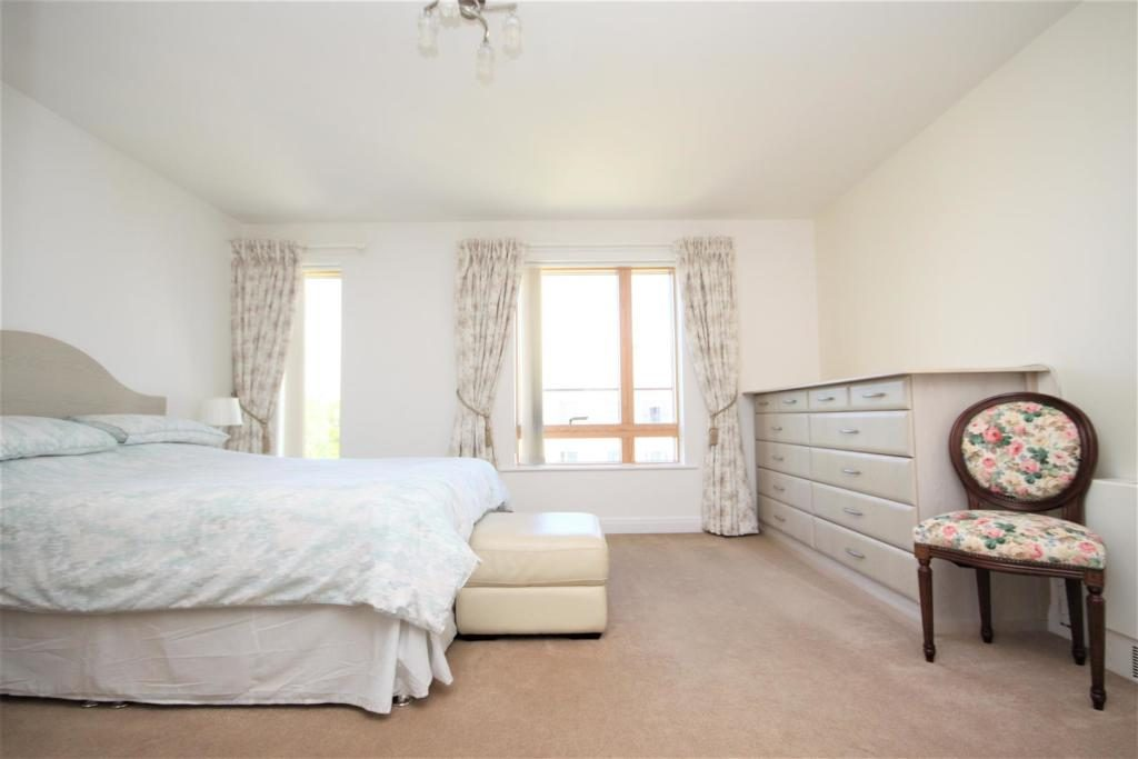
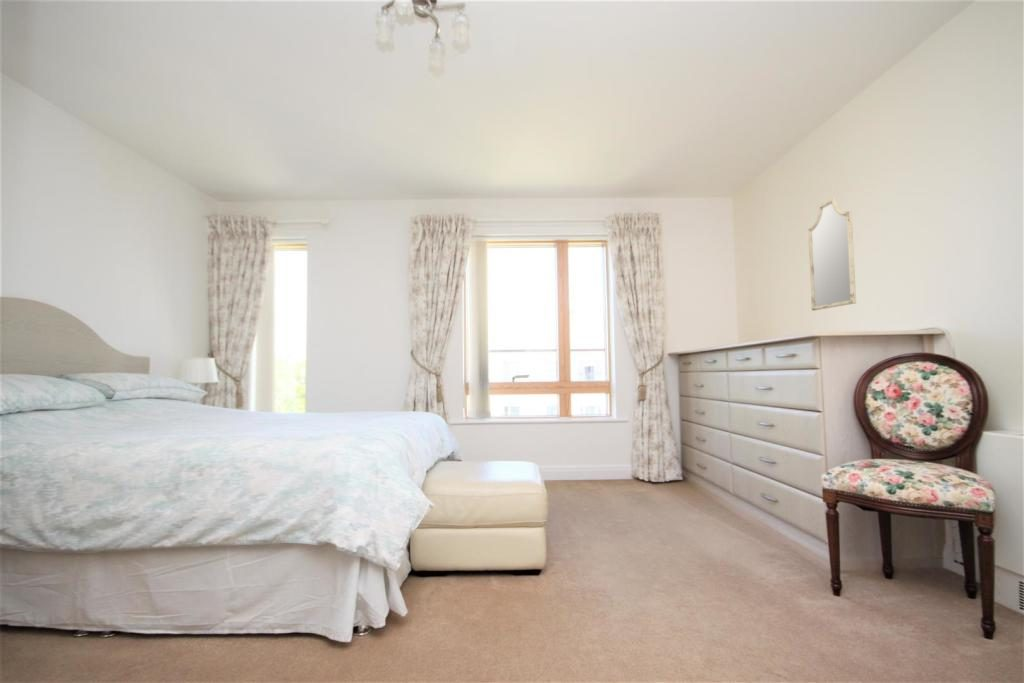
+ home mirror [807,197,857,312]
